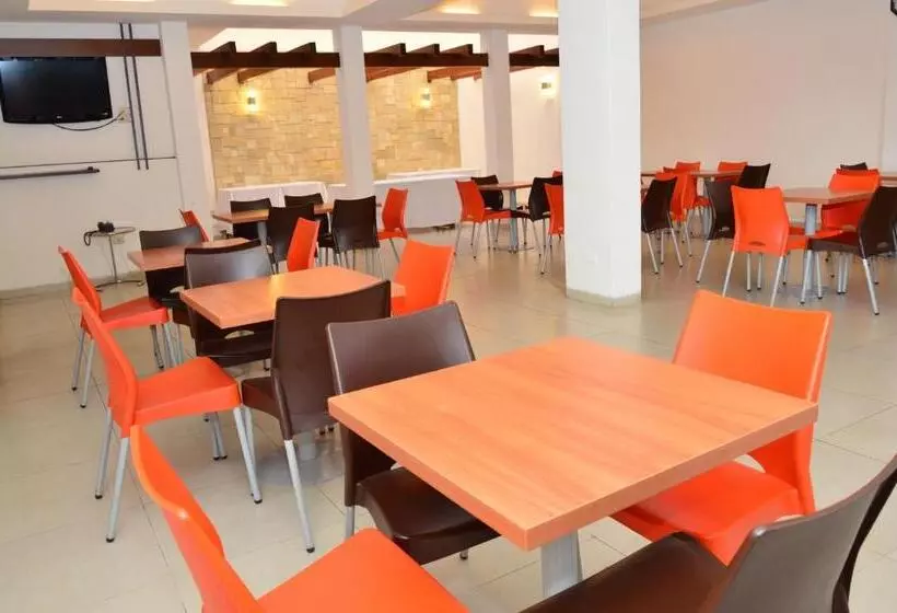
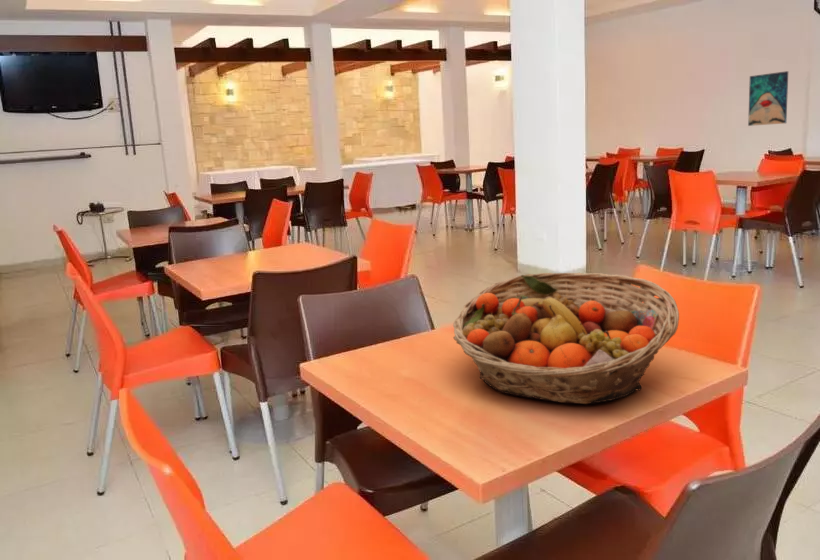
+ wall art [747,70,789,127]
+ fruit basket [452,272,680,405]
